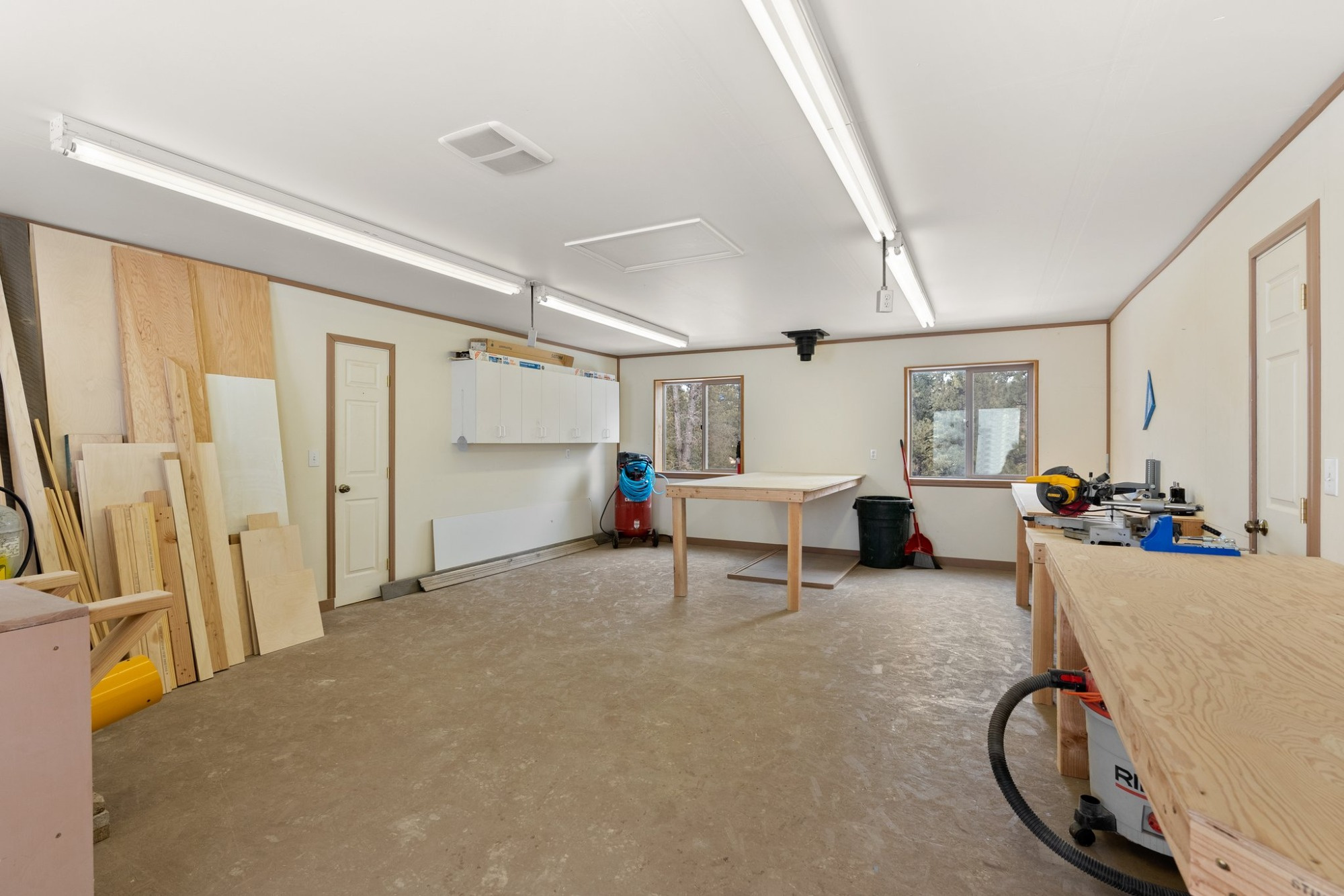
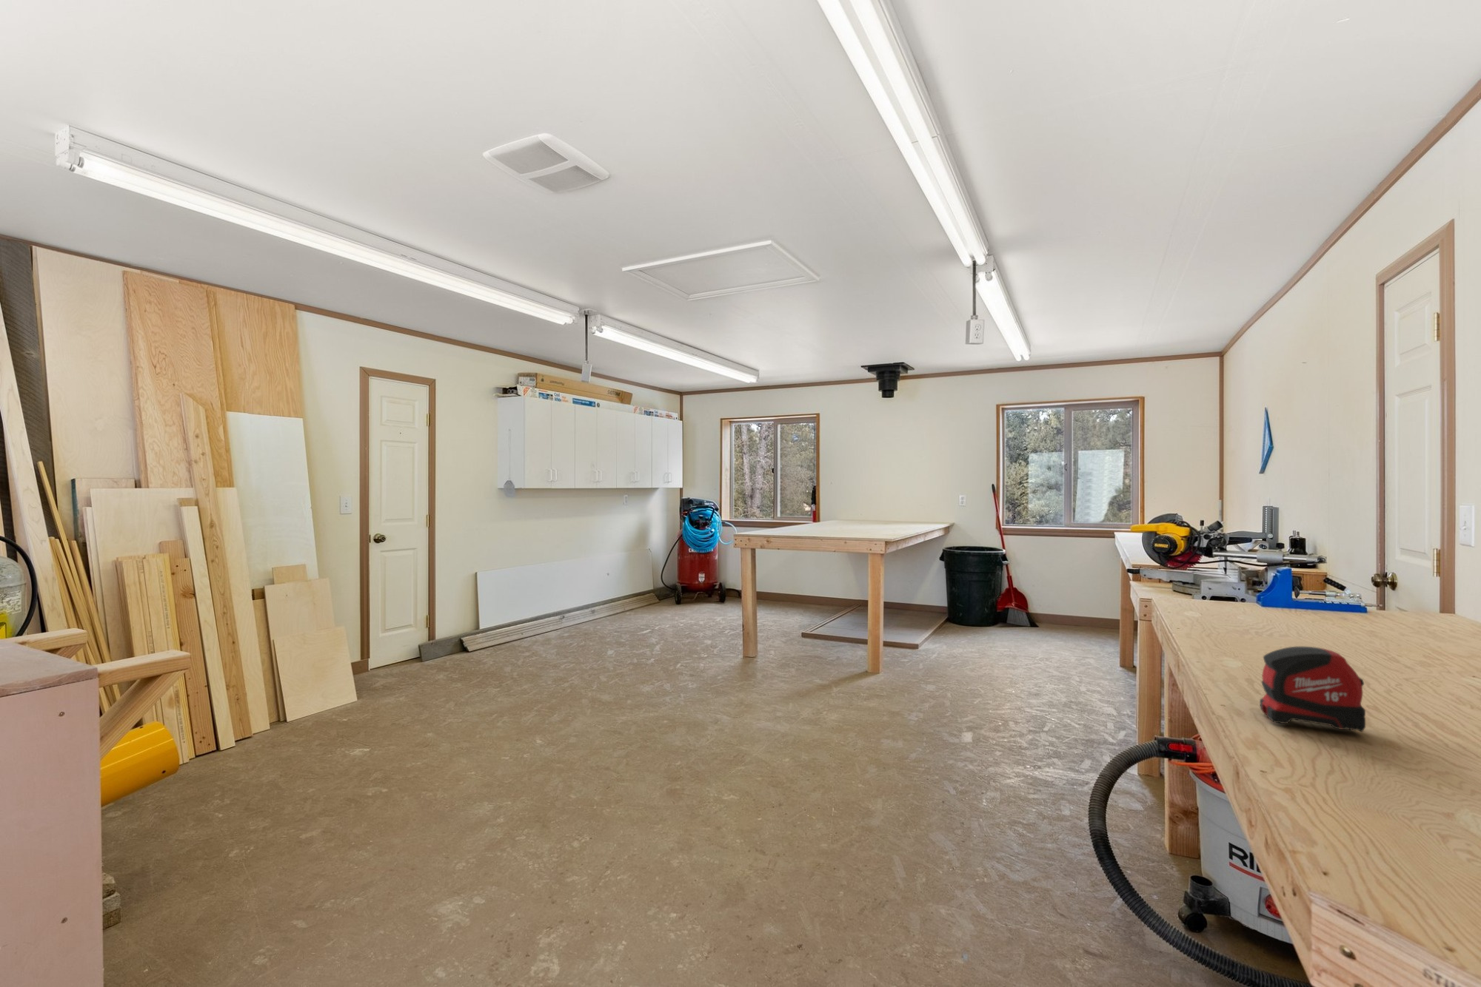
+ tape measure [1258,646,1366,734]
